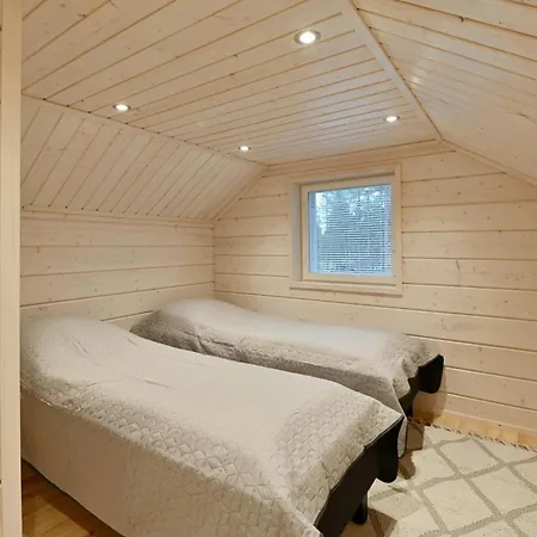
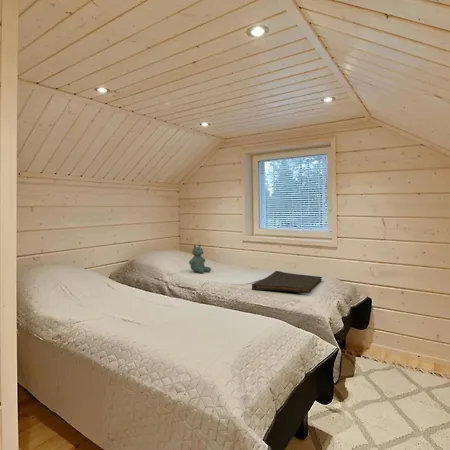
+ hand towel [251,270,323,294]
+ stuffed bear [188,243,212,274]
